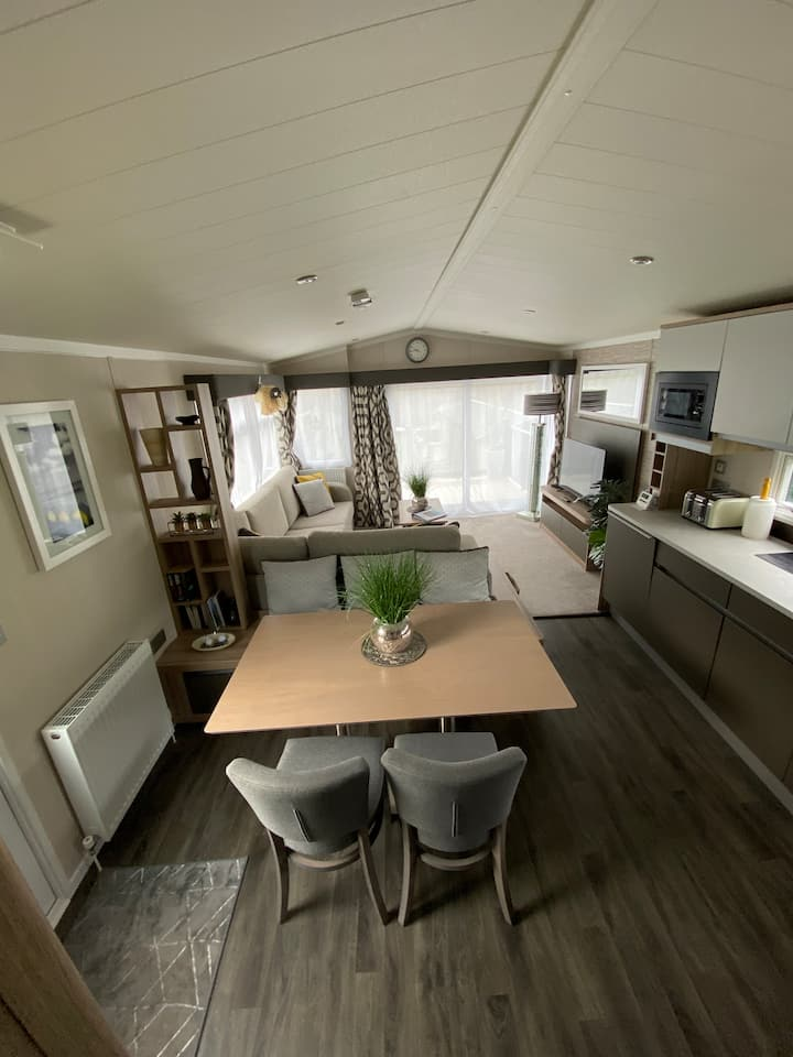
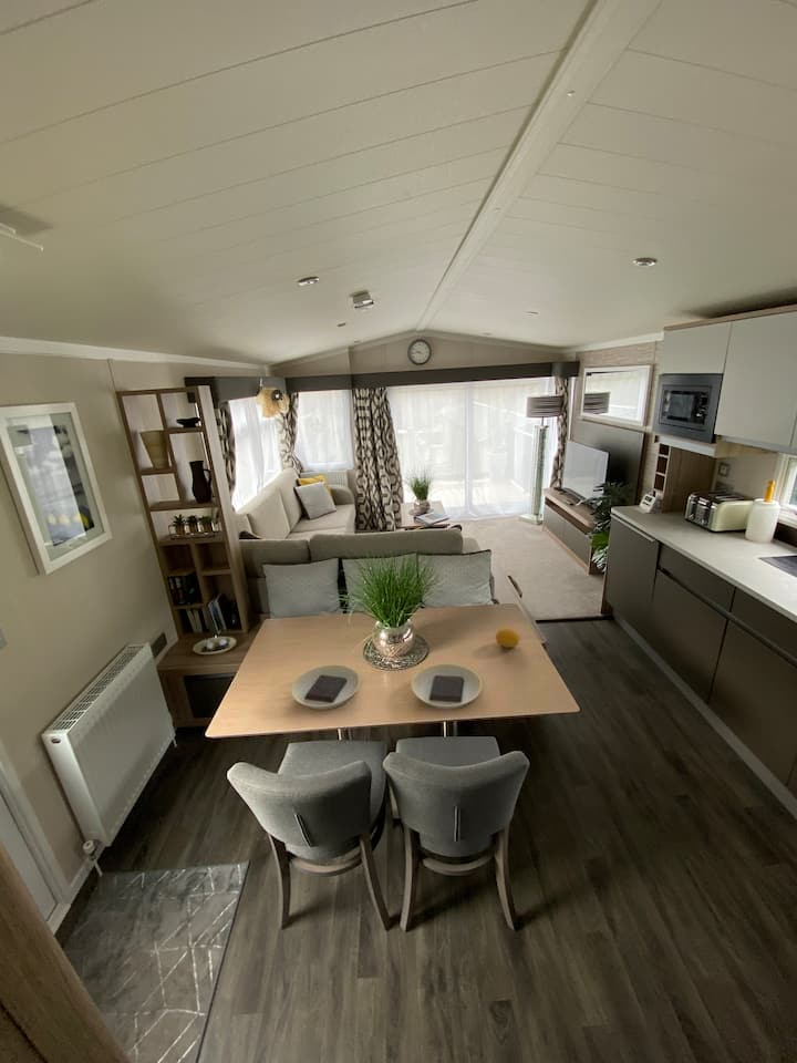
+ plate [411,662,483,711]
+ plate [290,663,361,711]
+ fruit [495,627,520,649]
